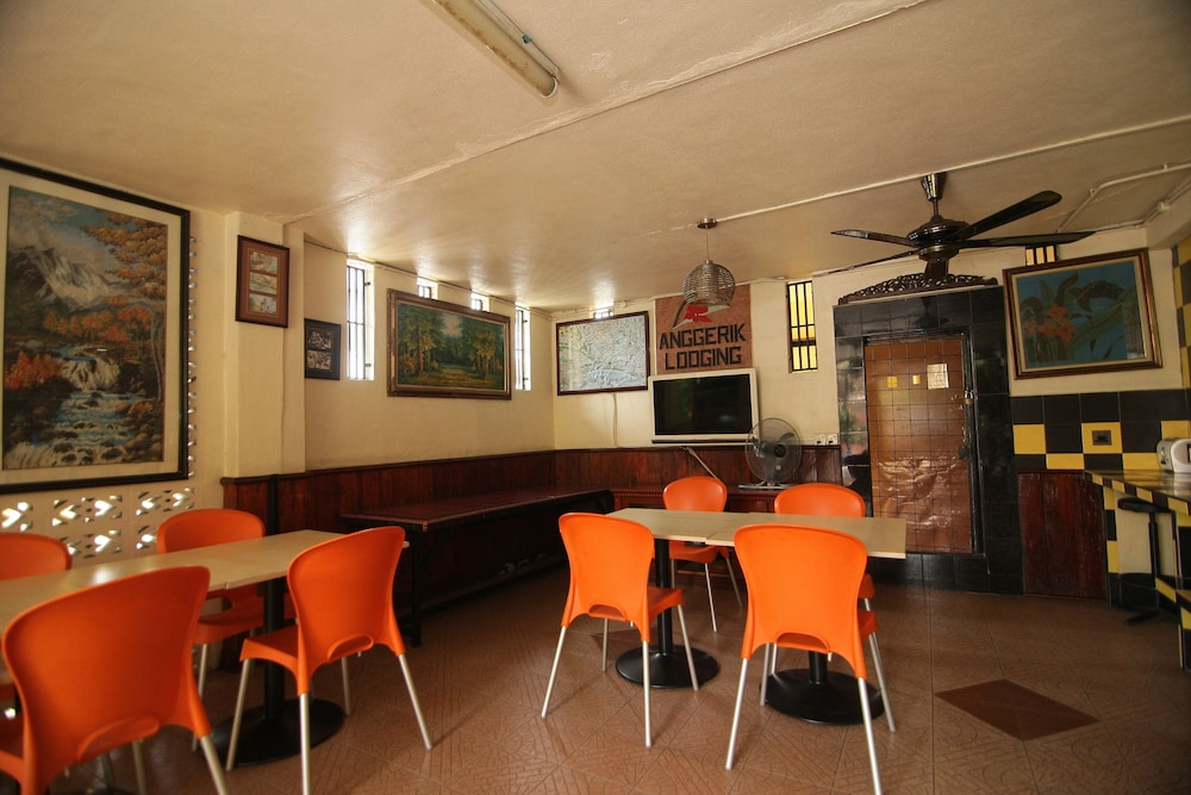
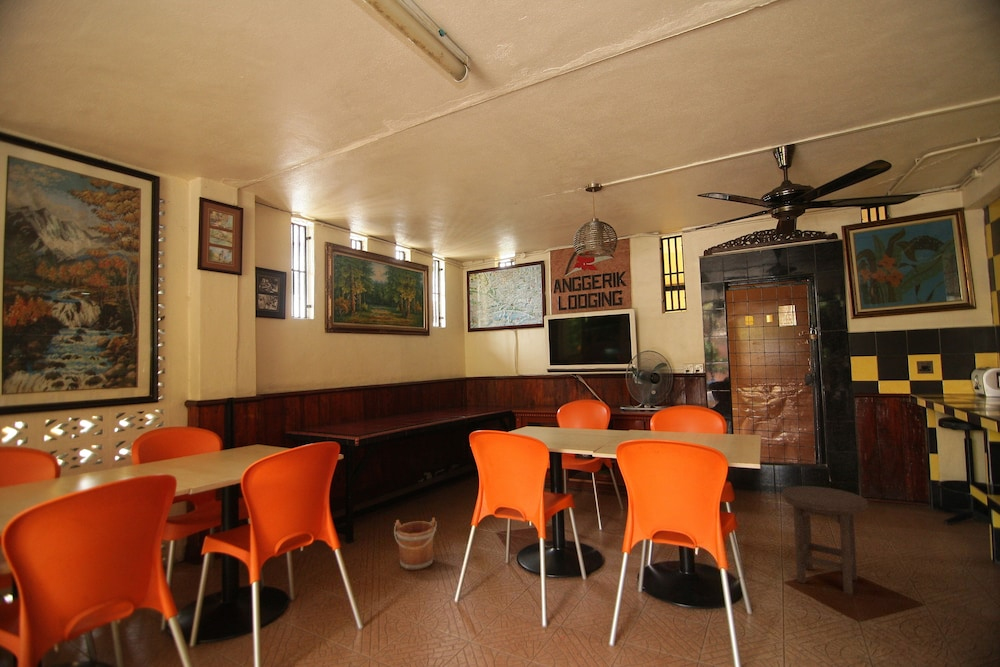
+ stool [781,485,869,596]
+ bucket [393,517,438,571]
